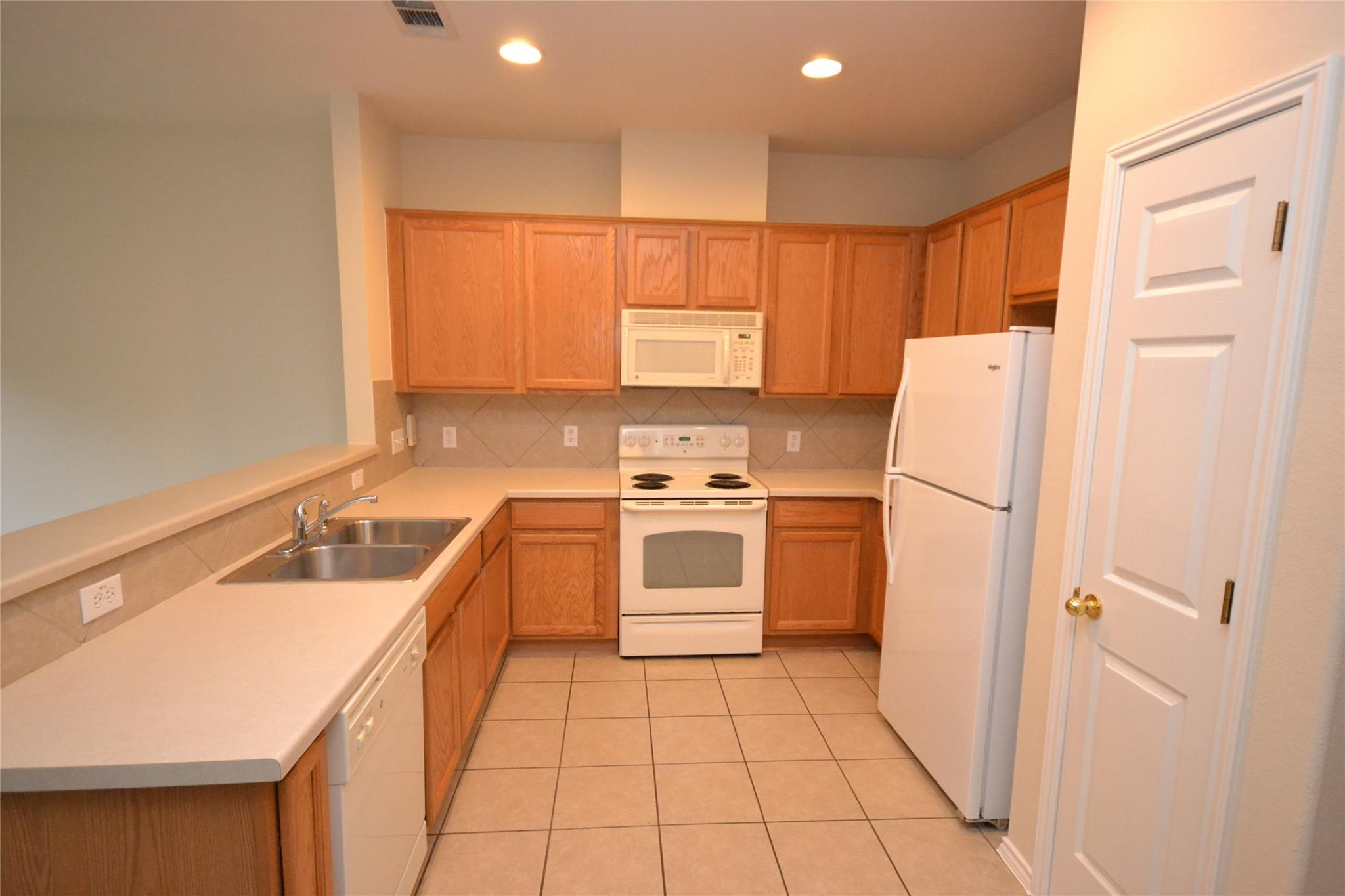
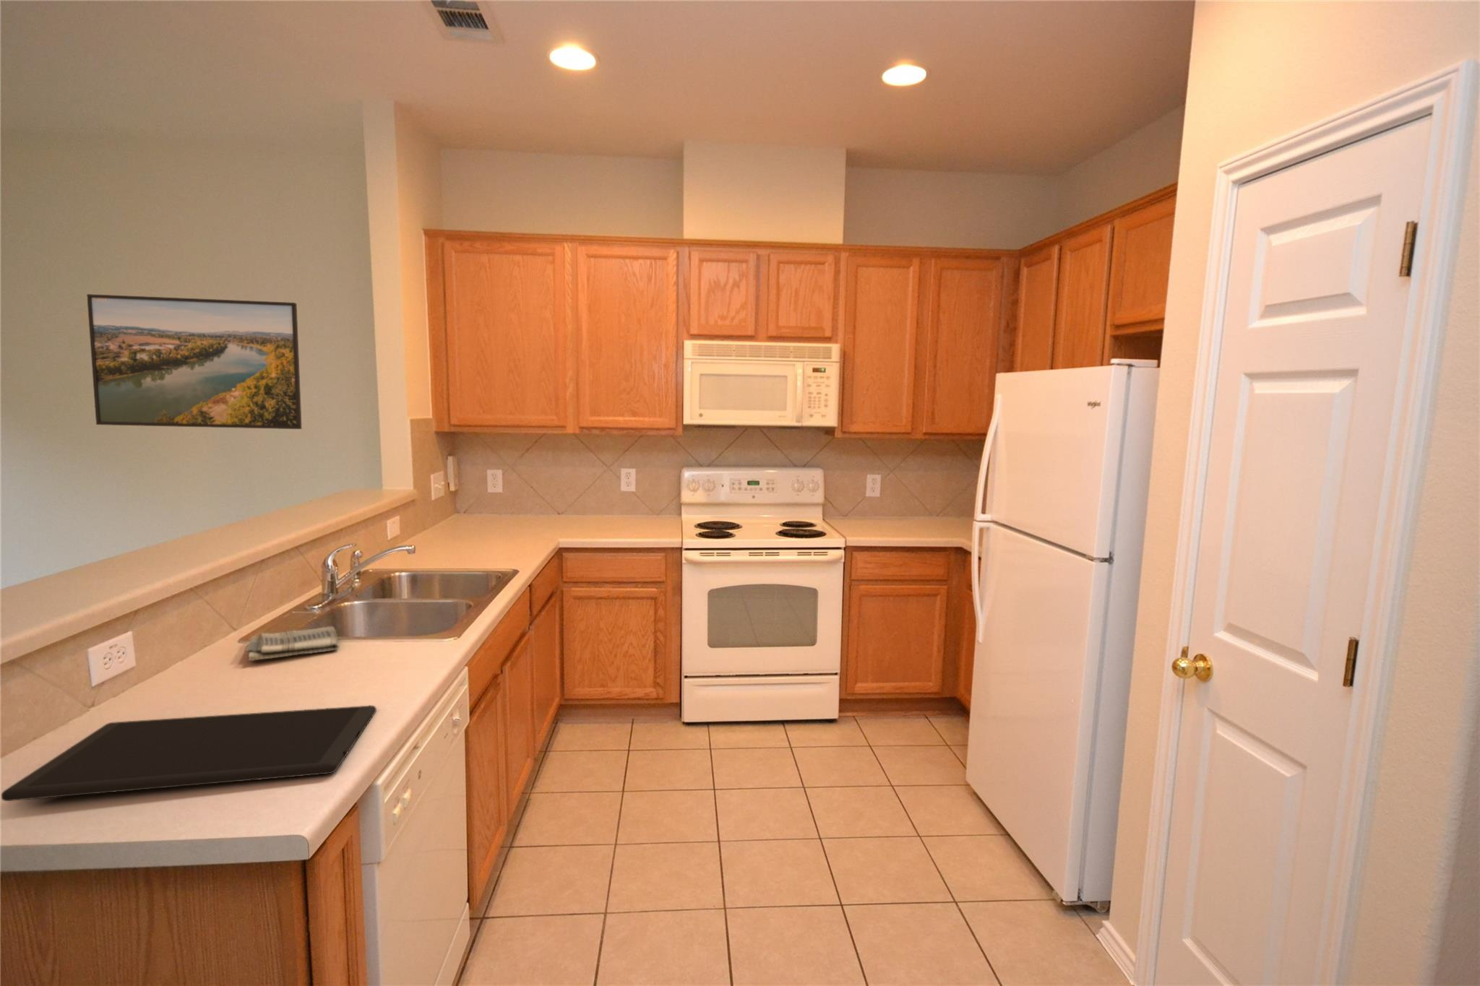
+ cutting board [1,705,377,802]
+ dish towel [245,625,340,661]
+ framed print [86,294,303,430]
